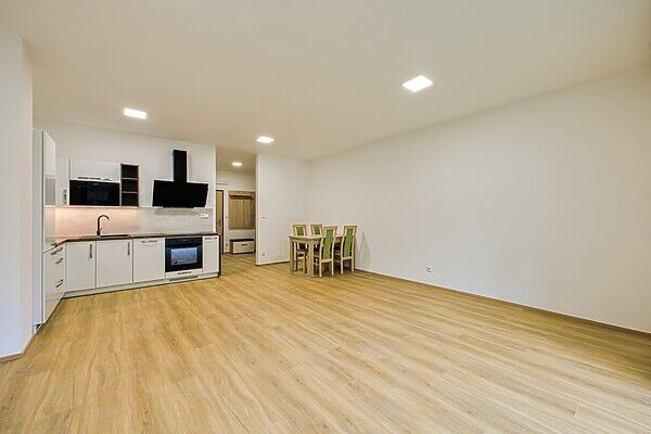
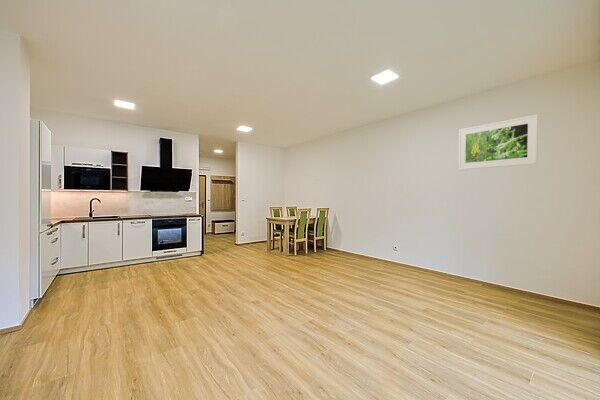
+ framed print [457,114,539,171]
